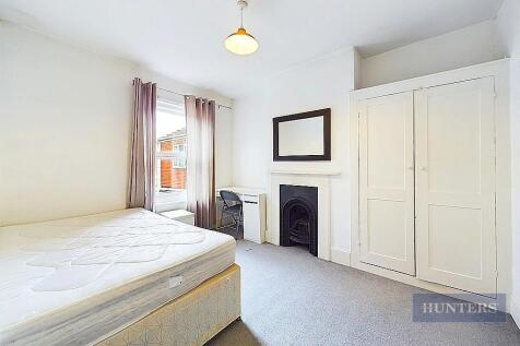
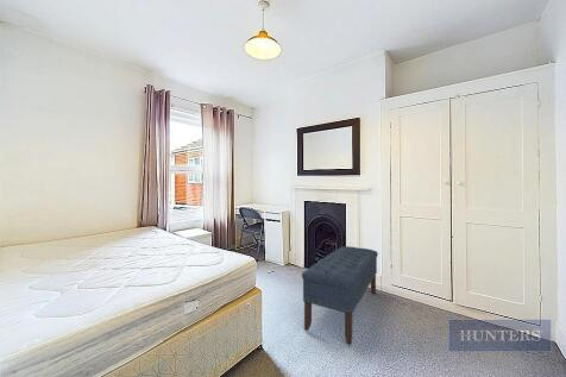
+ bench [301,245,379,346]
